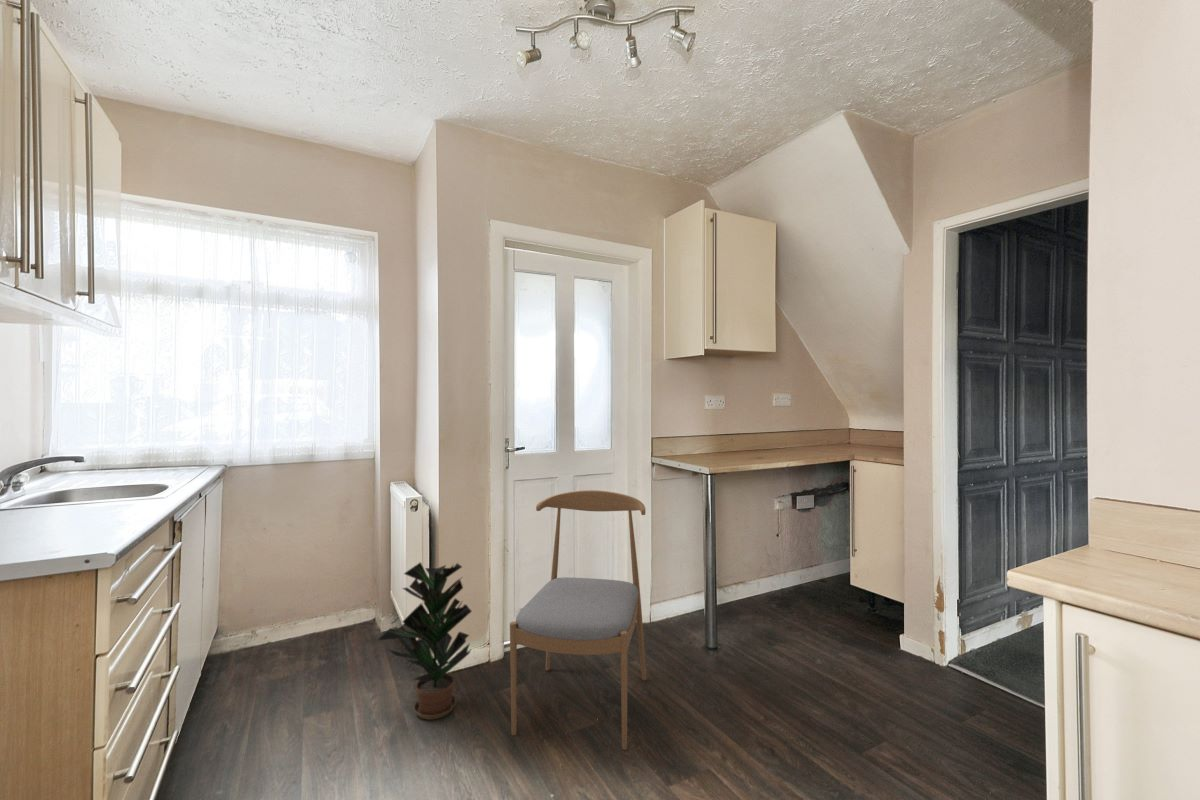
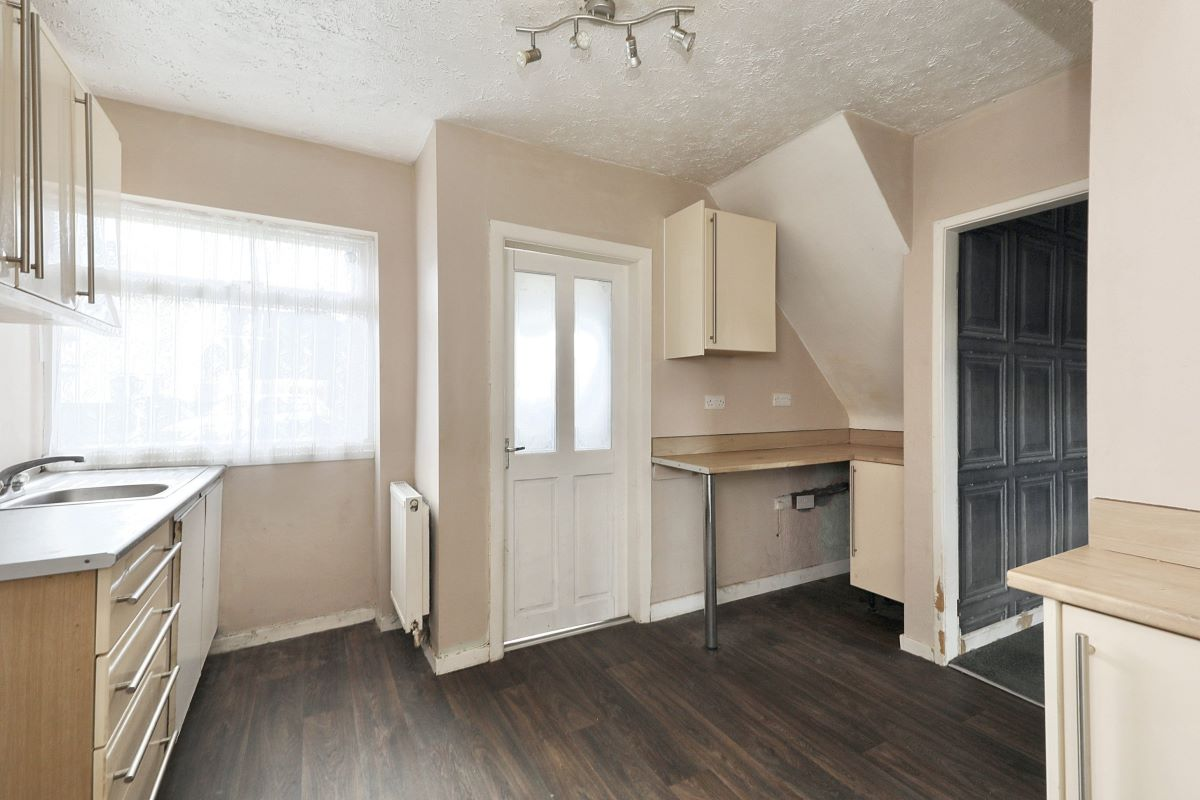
- potted plant [377,561,473,720]
- dining chair [509,489,647,751]
